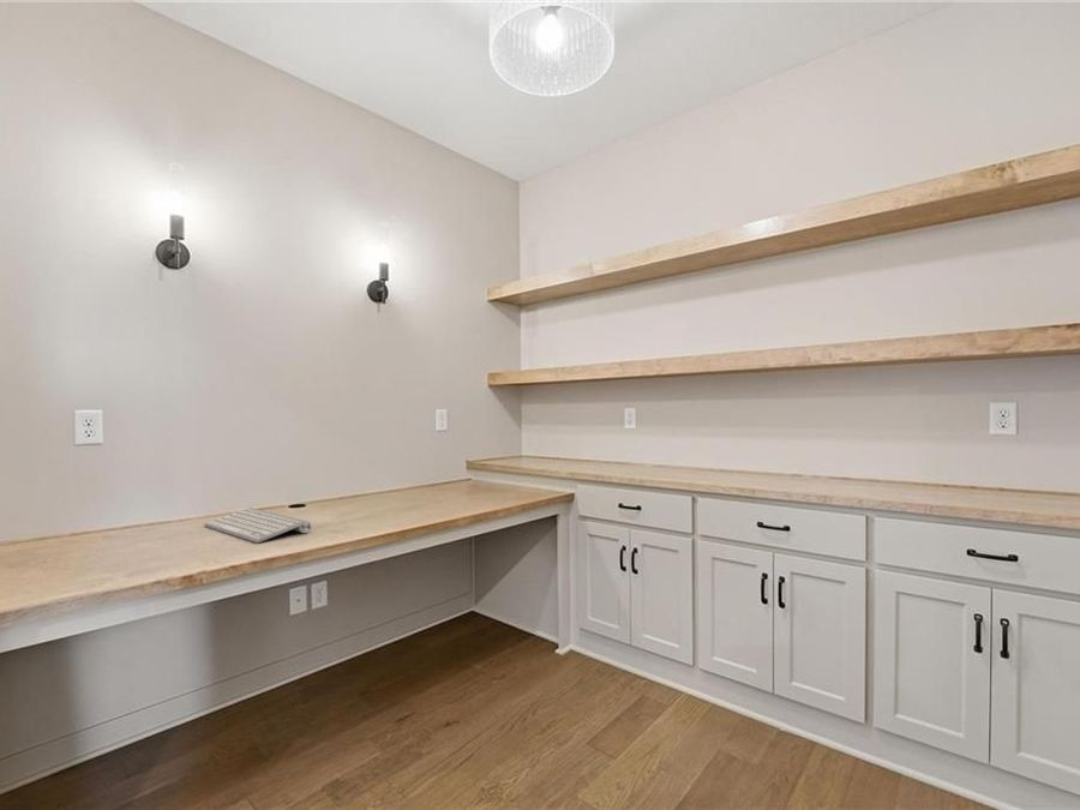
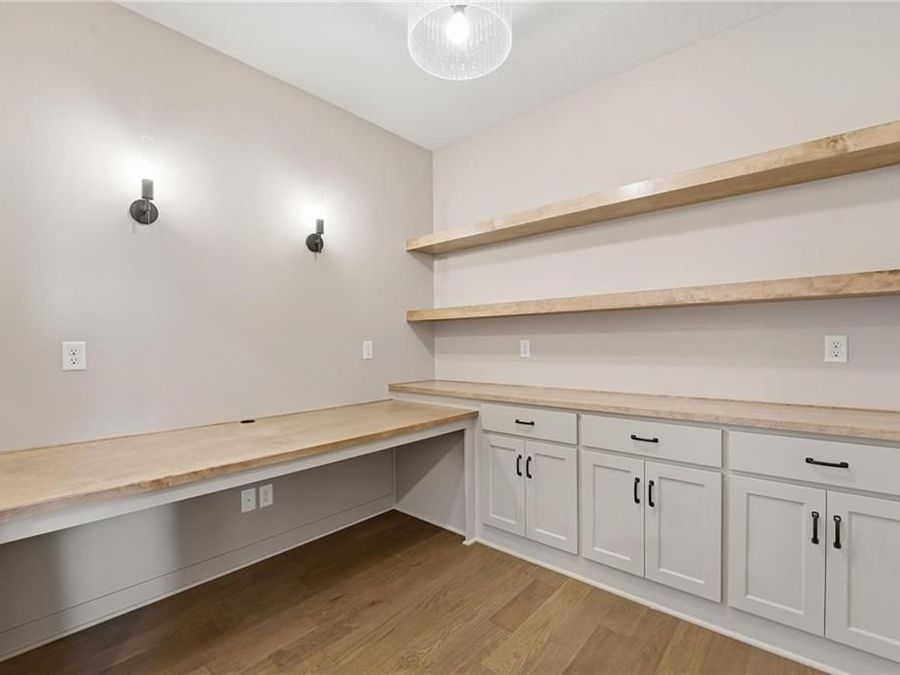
- computer keyboard [203,506,312,545]
